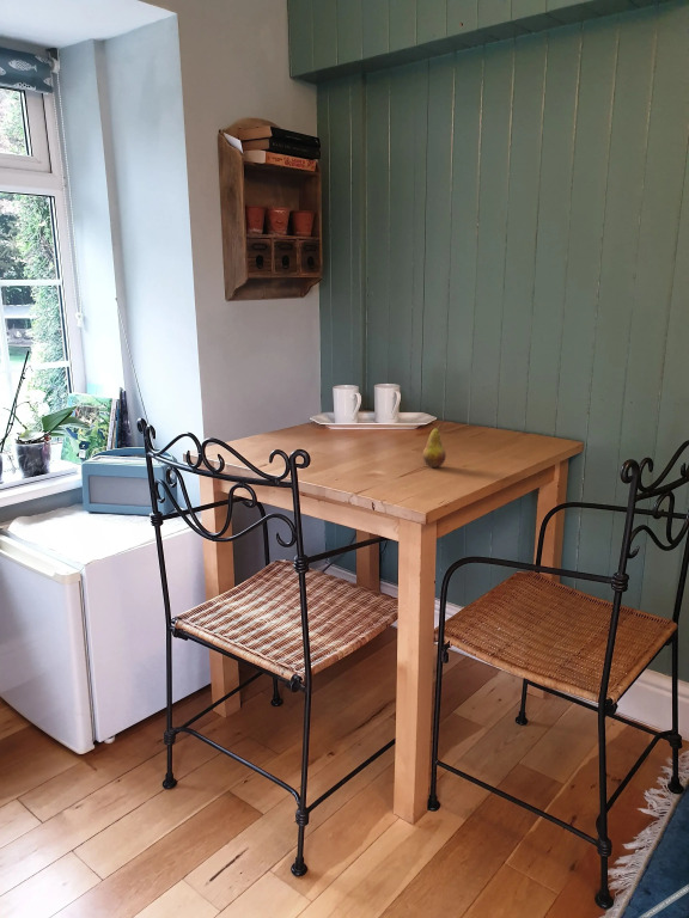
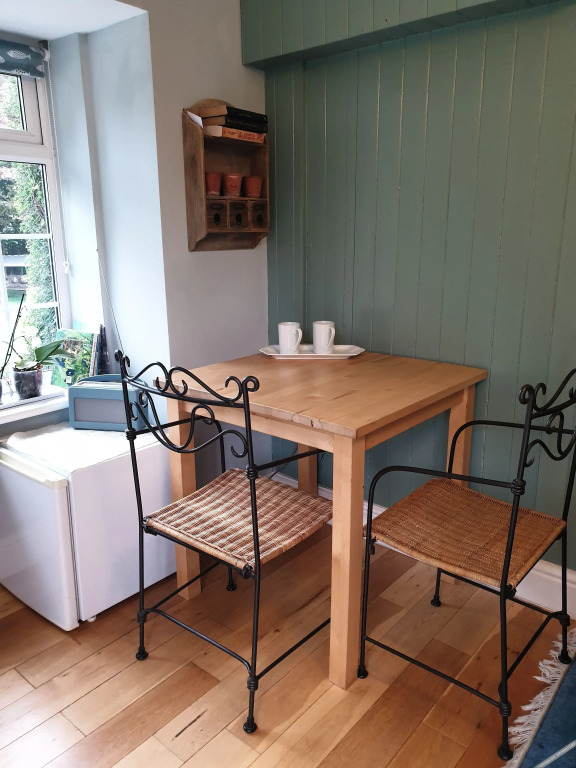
- fruit [421,418,447,469]
